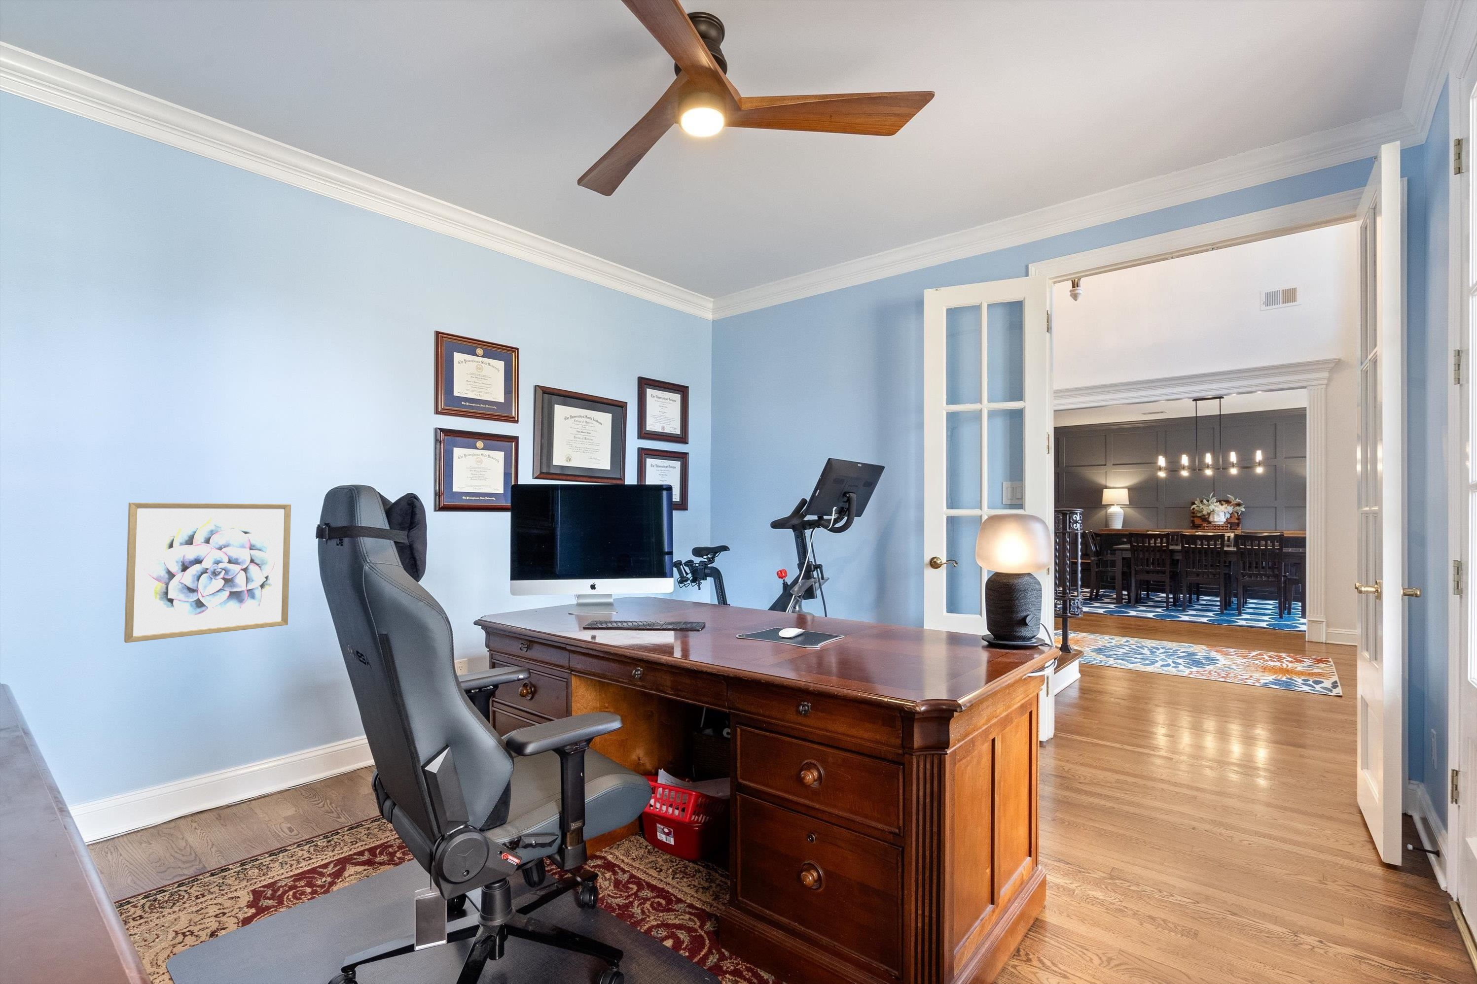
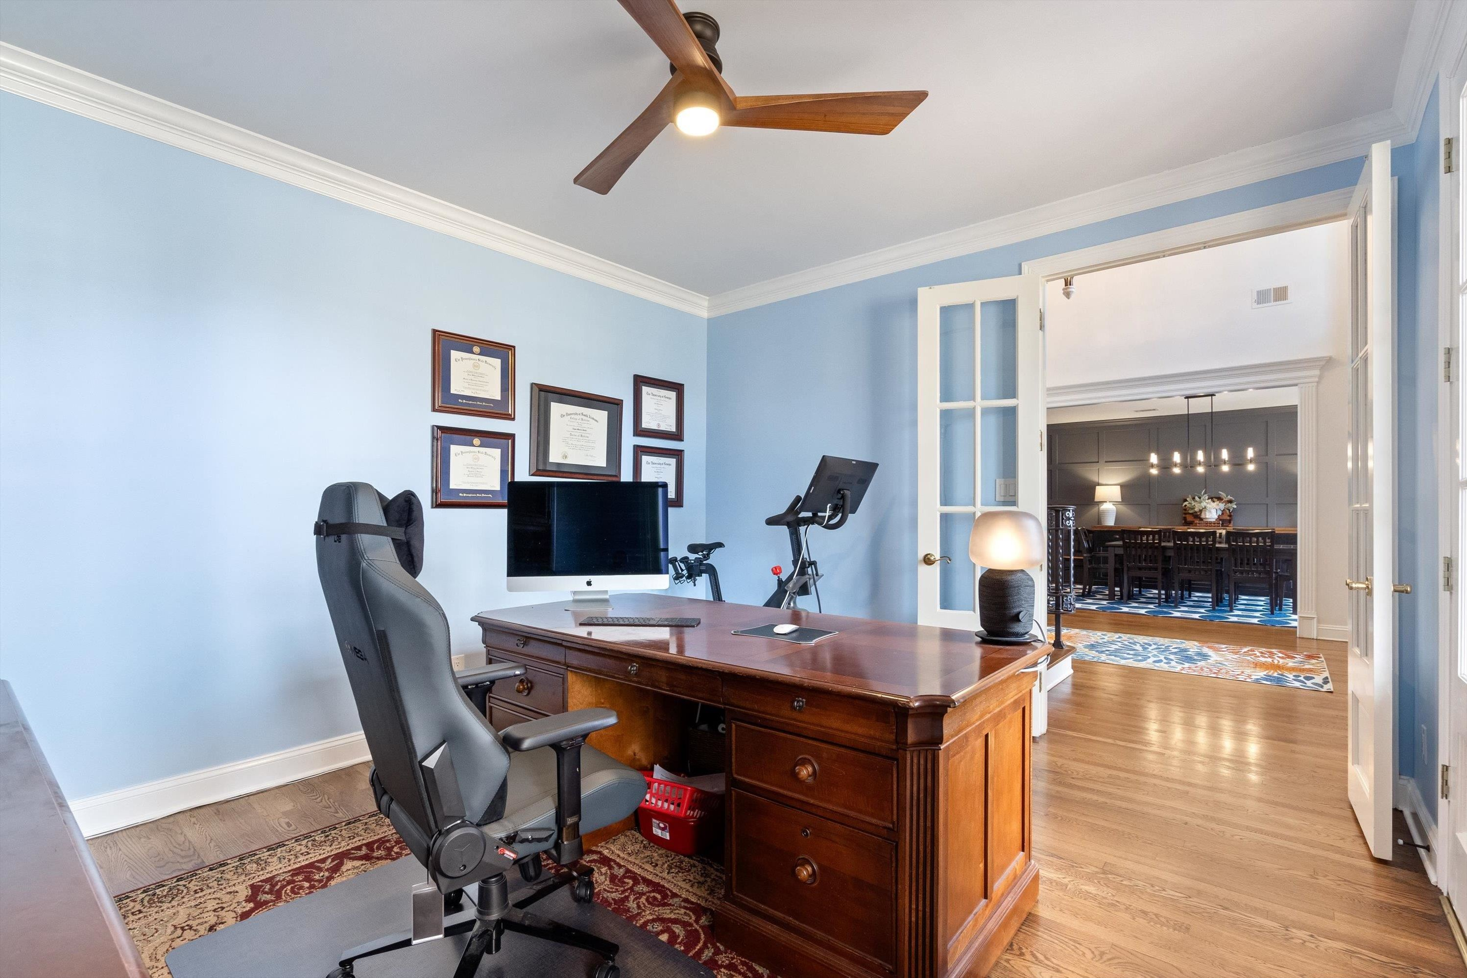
- wall art [124,502,291,644]
